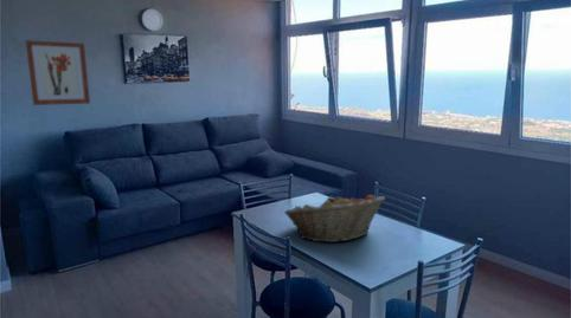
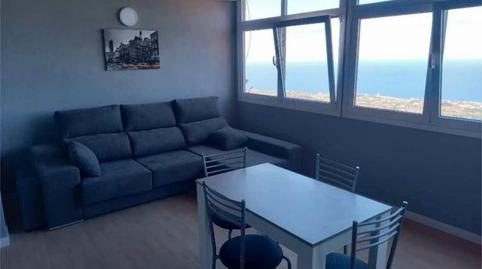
- fruit basket [283,194,386,244]
- wall art [24,39,91,106]
